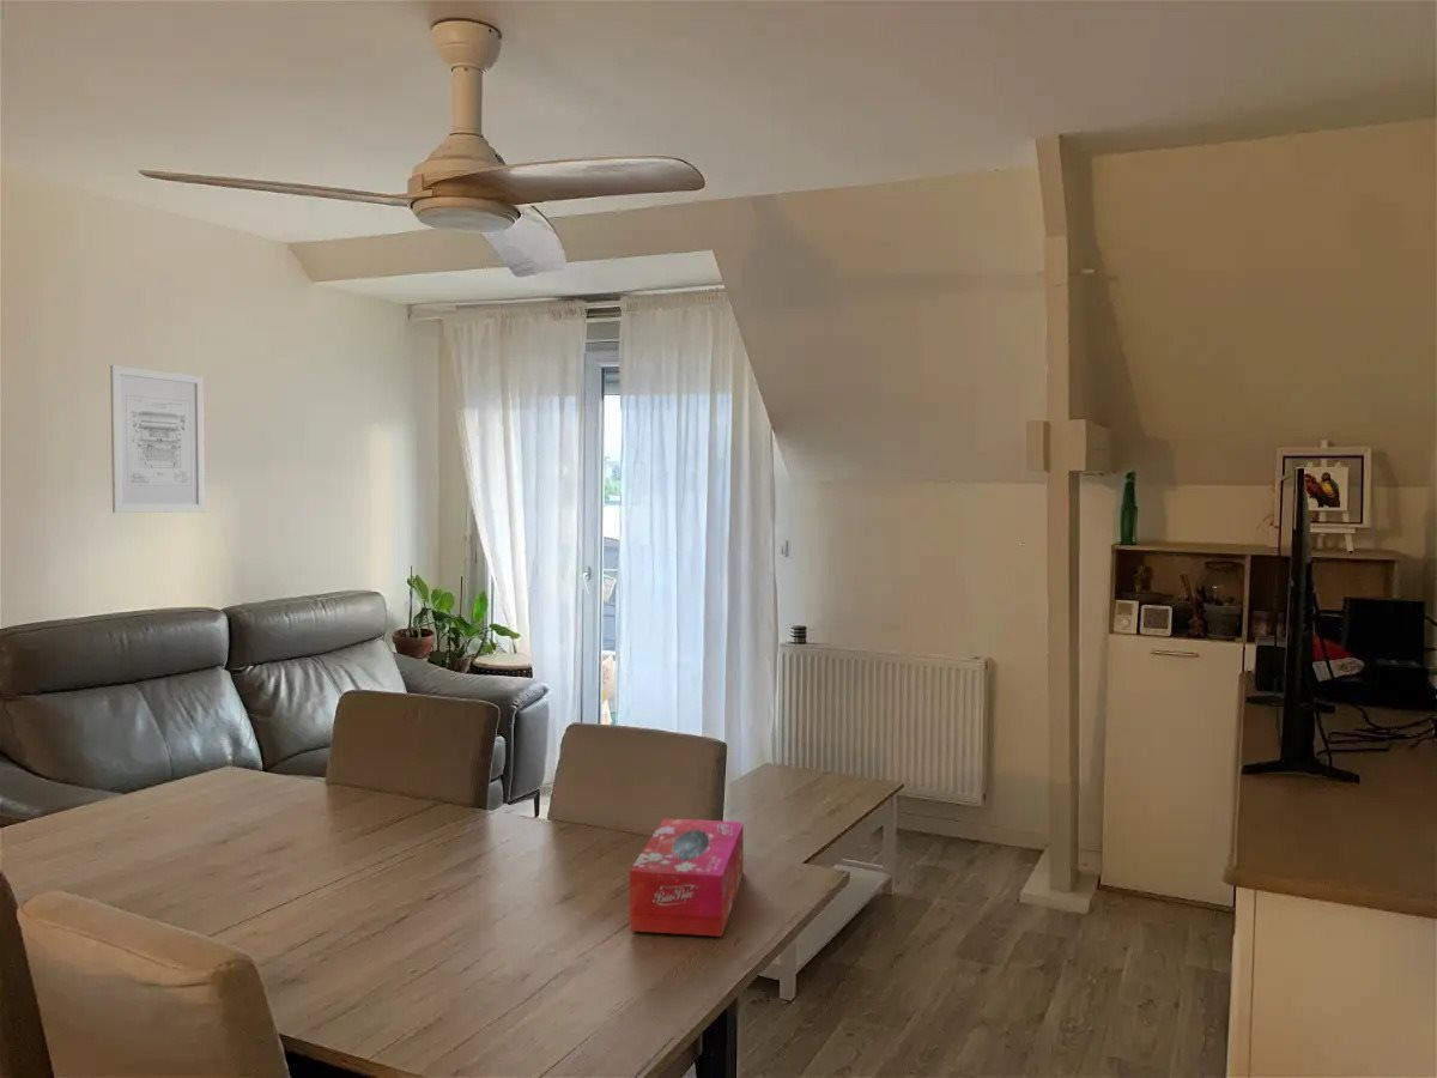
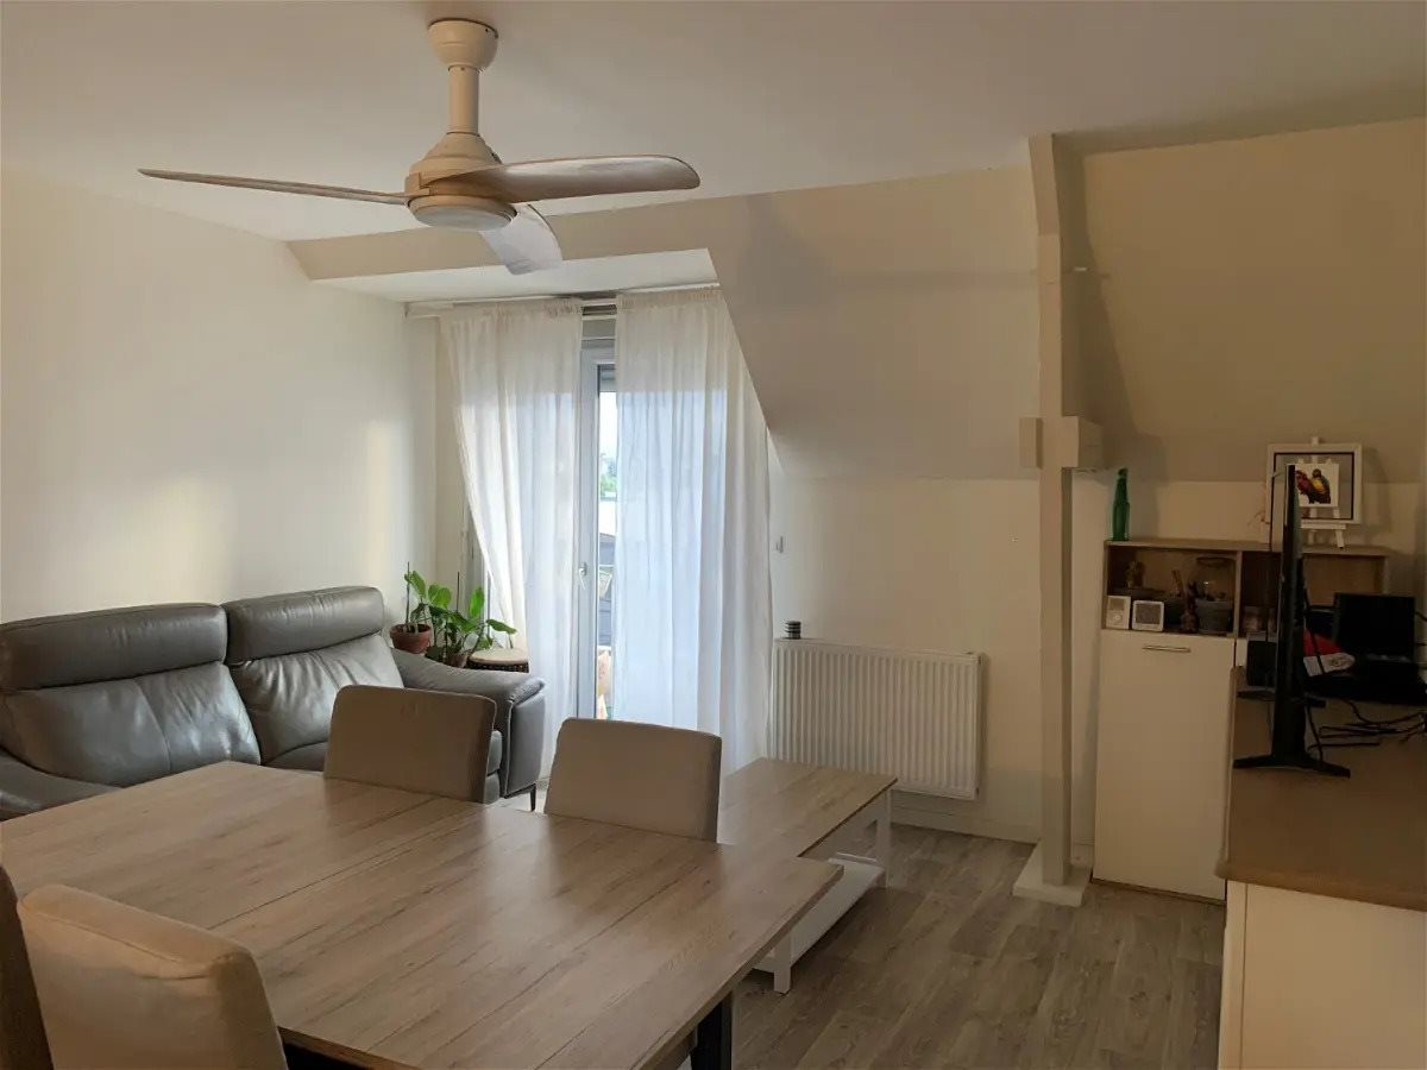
- wall art [109,364,206,514]
- tissue box [629,817,745,938]
